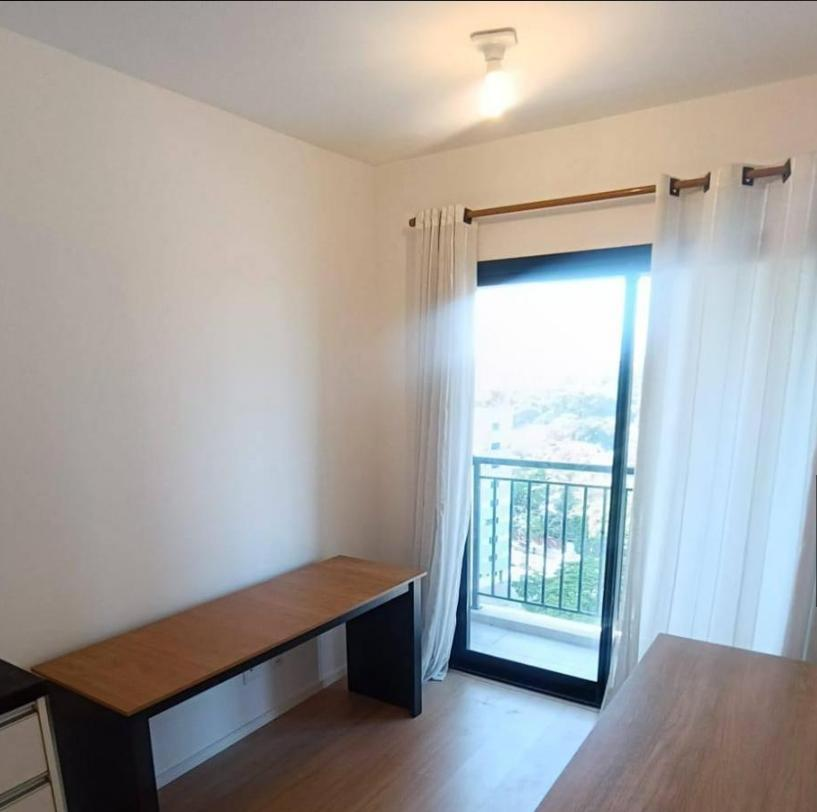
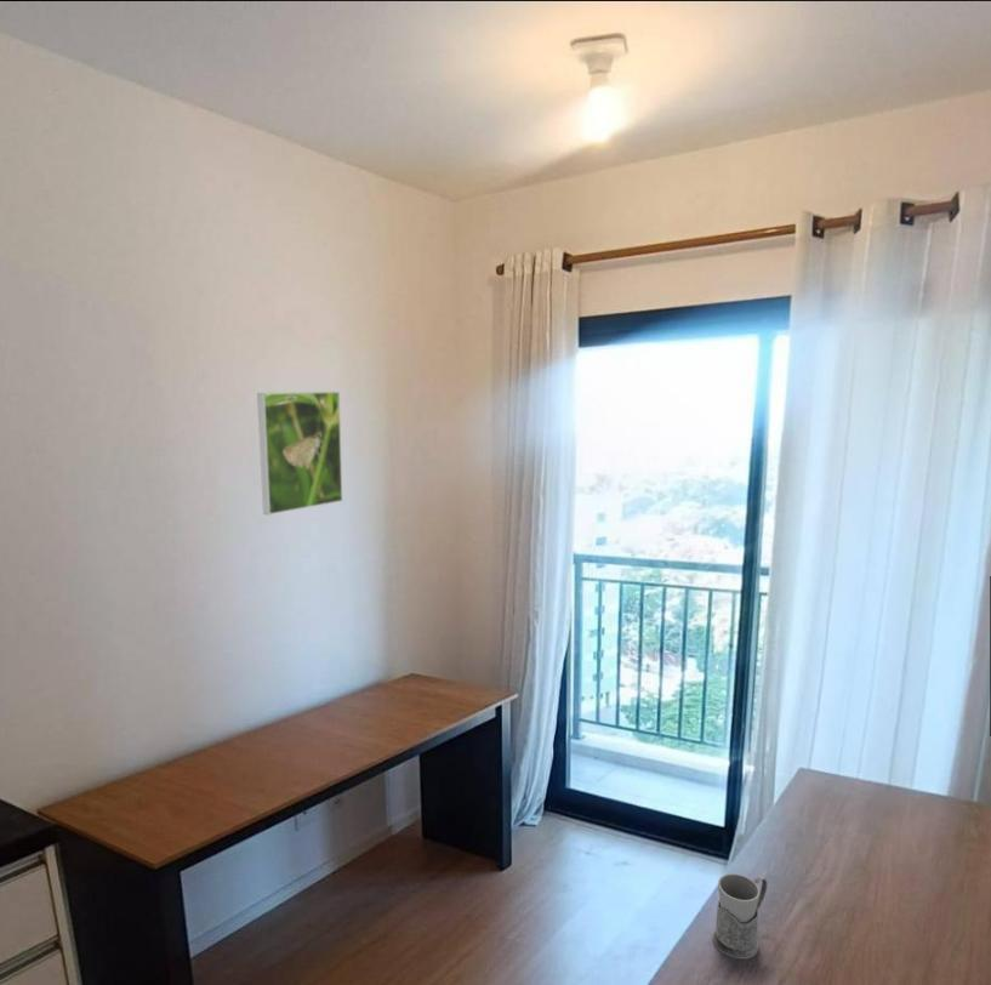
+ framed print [256,391,343,517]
+ mug [712,872,769,961]
